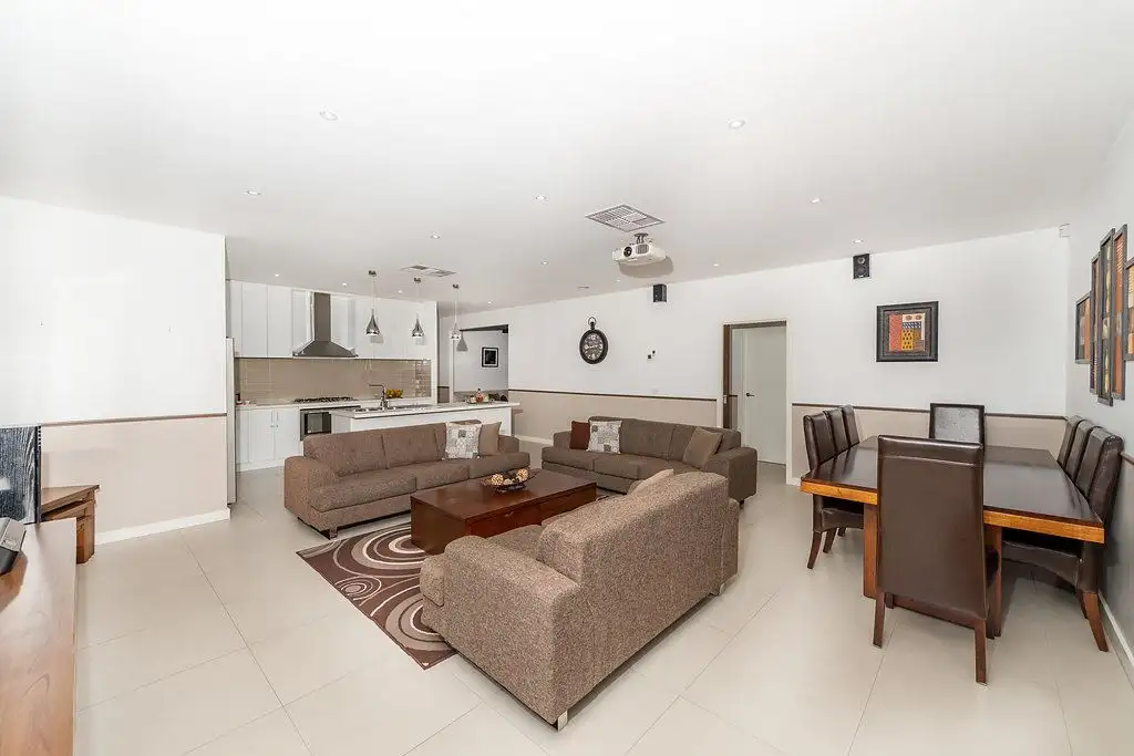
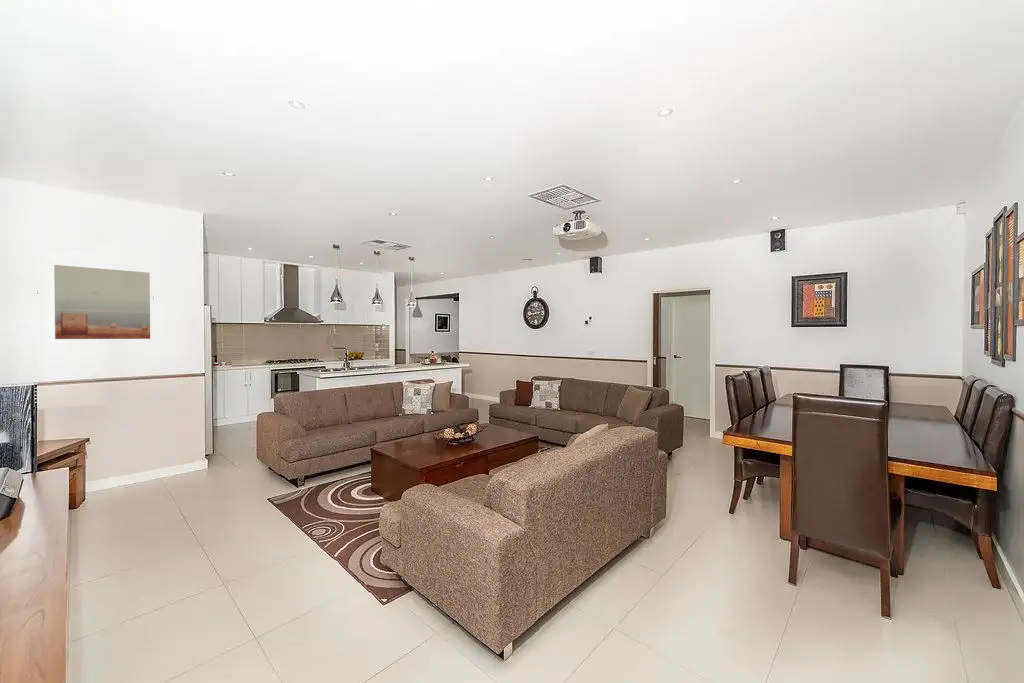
+ wall art [53,264,151,340]
